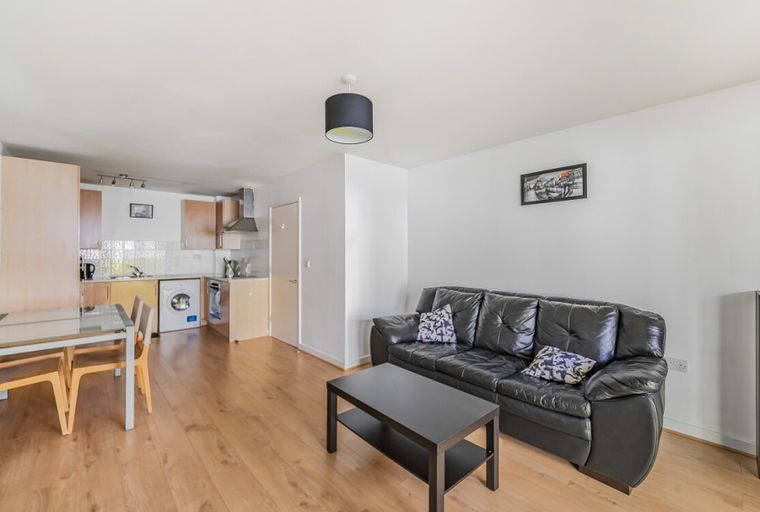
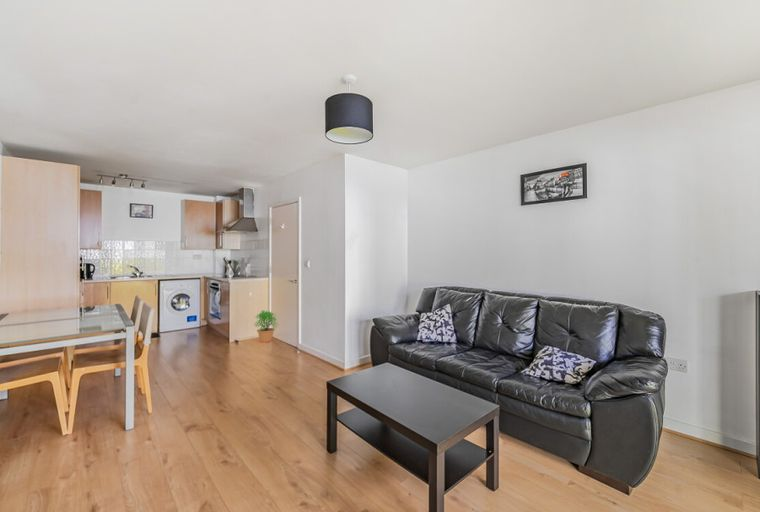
+ potted plant [253,309,278,343]
